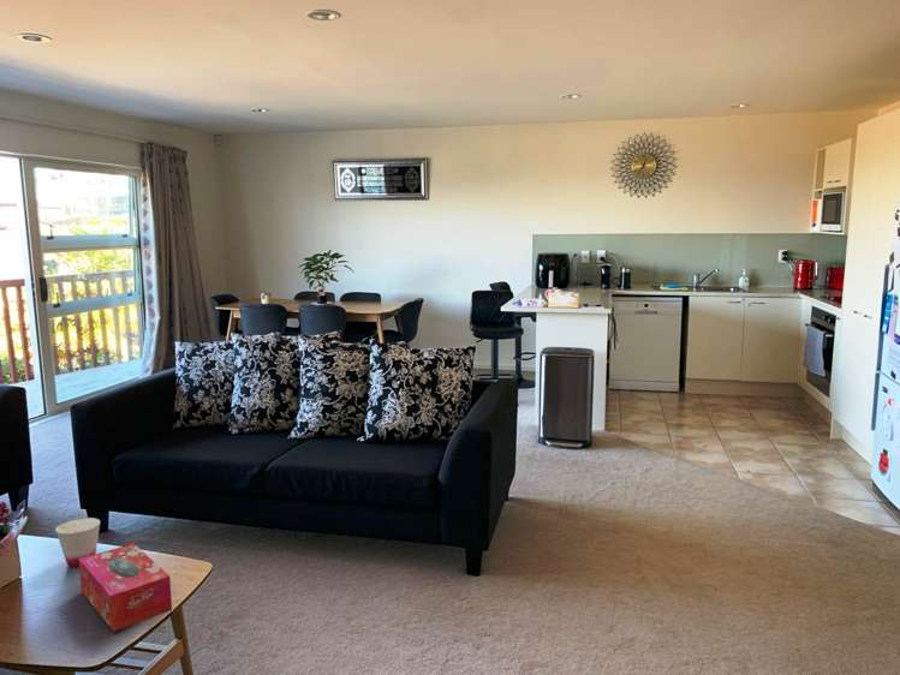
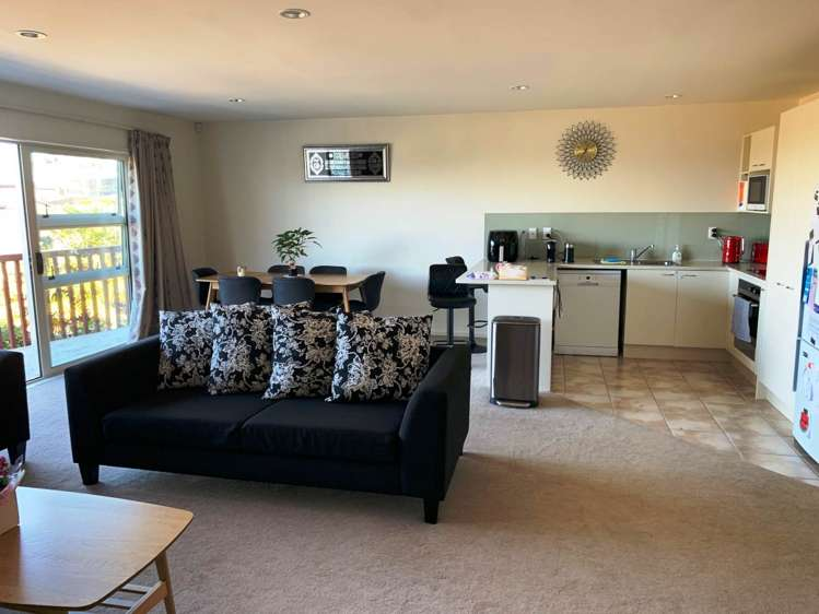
- tissue box [78,543,173,633]
- cup [54,516,101,568]
